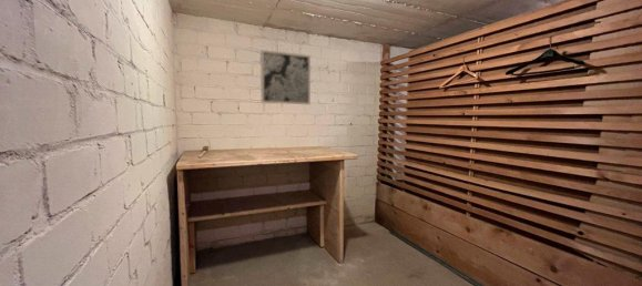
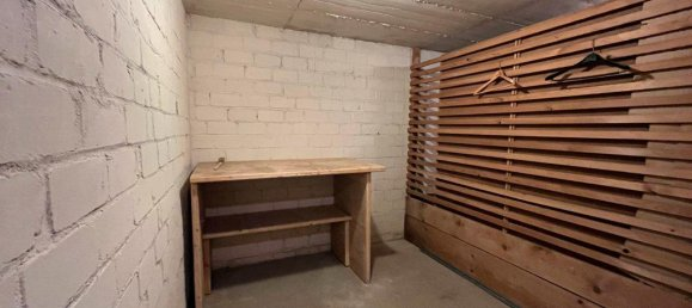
- wall art [259,49,312,105]
